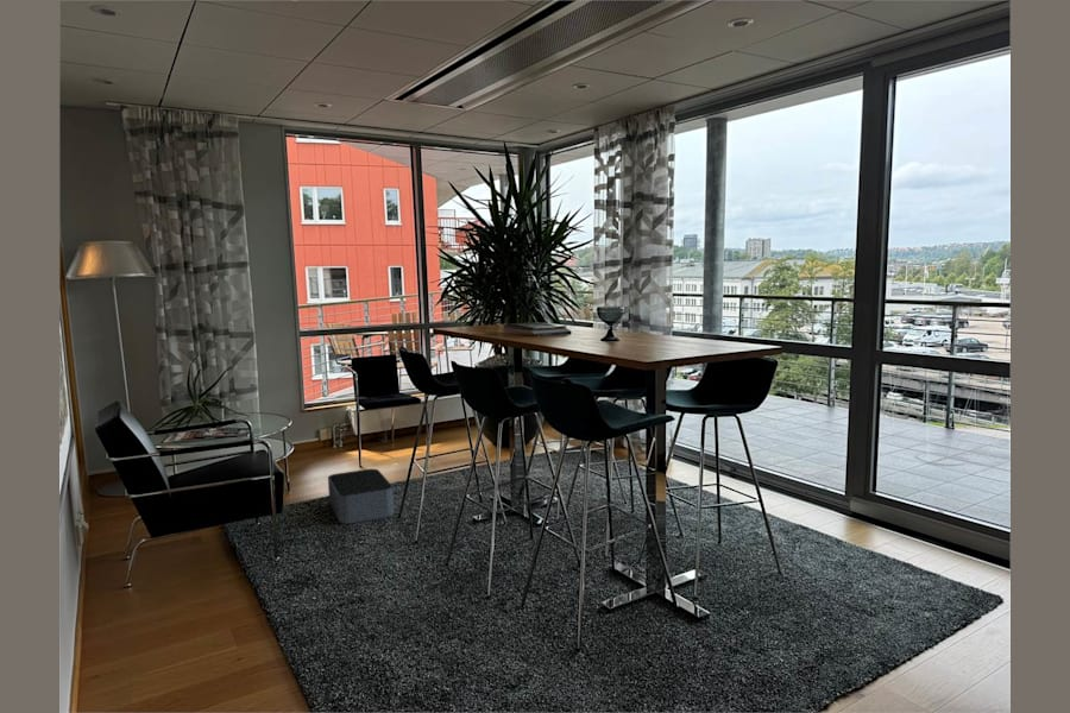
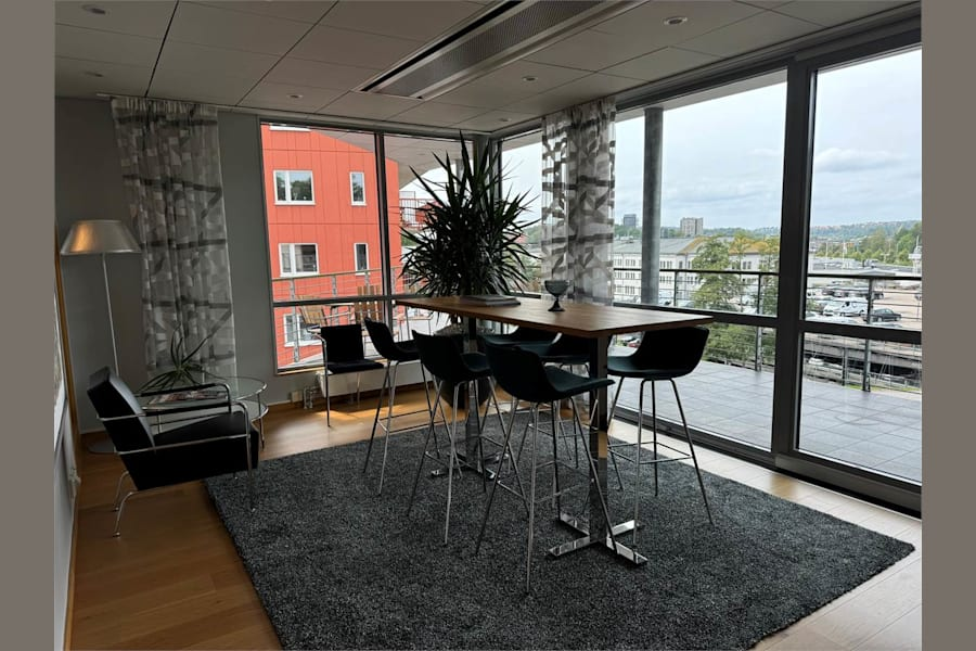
- storage bin [327,468,395,525]
